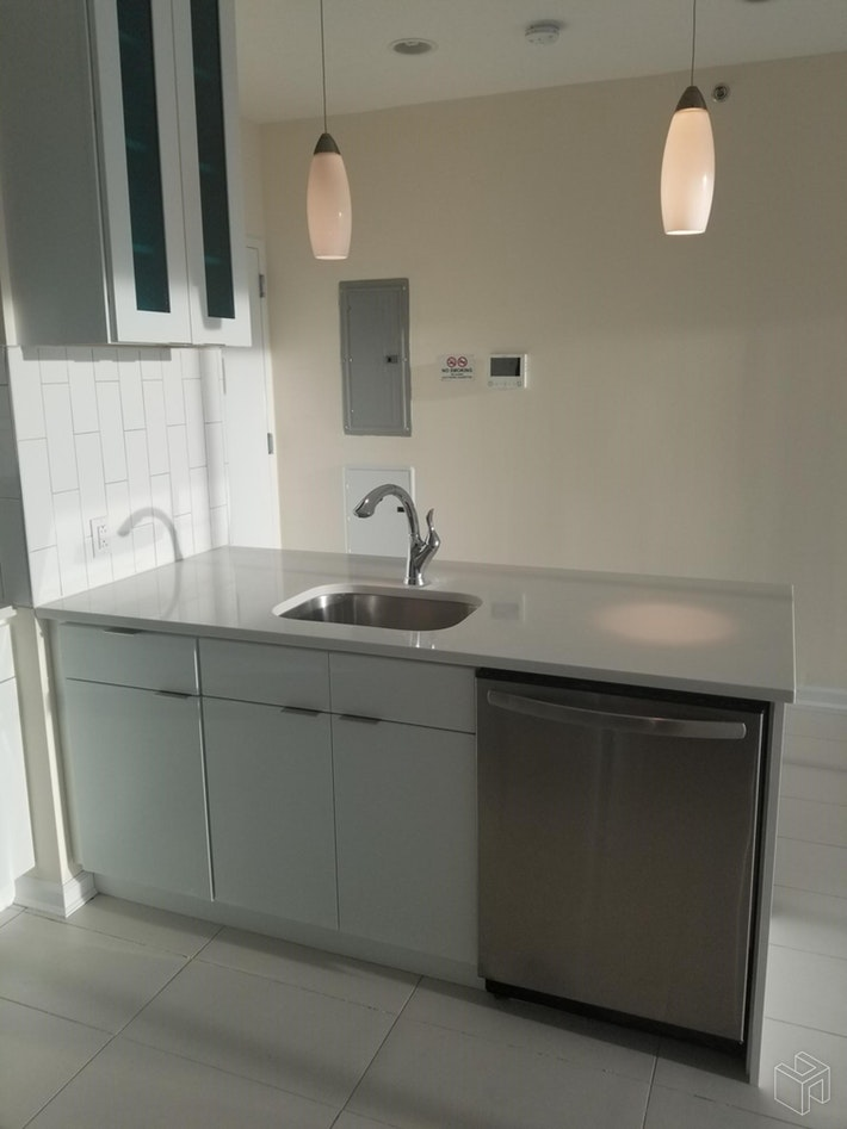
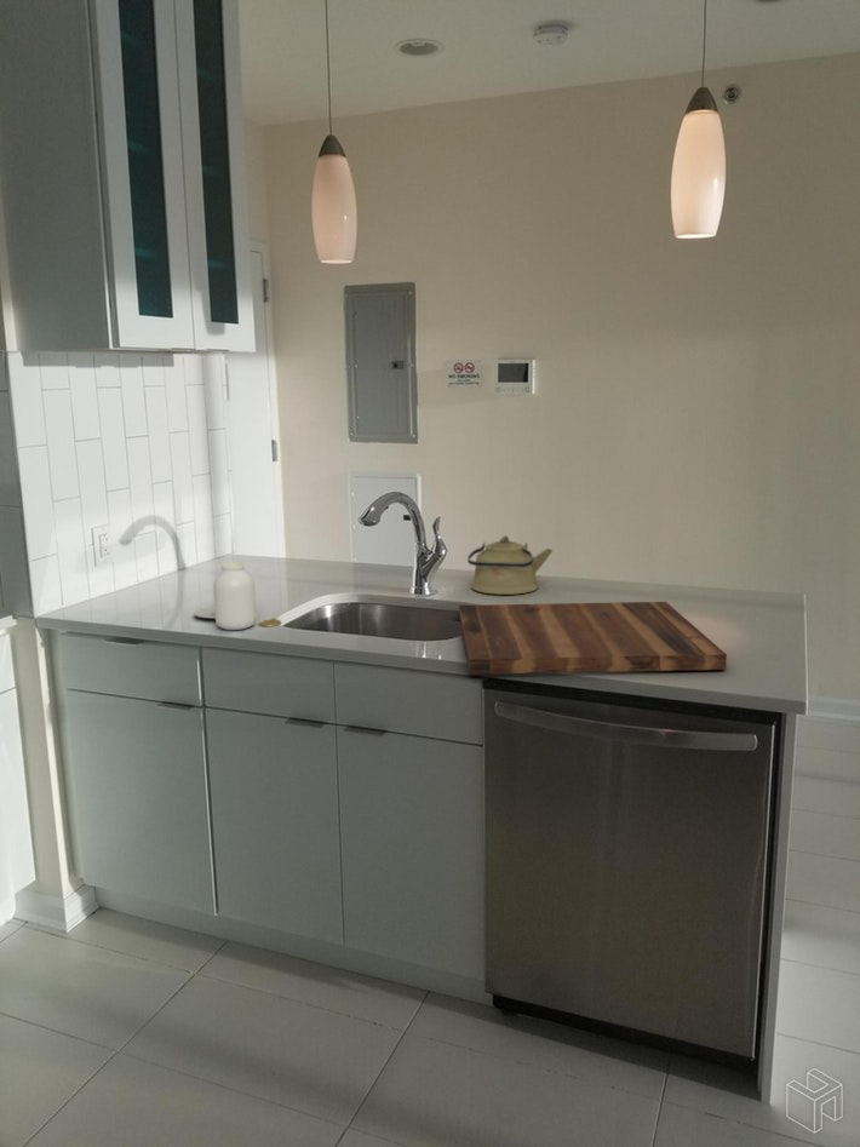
+ jar [193,562,282,631]
+ cutting board [458,601,728,676]
+ kettle [466,534,554,596]
